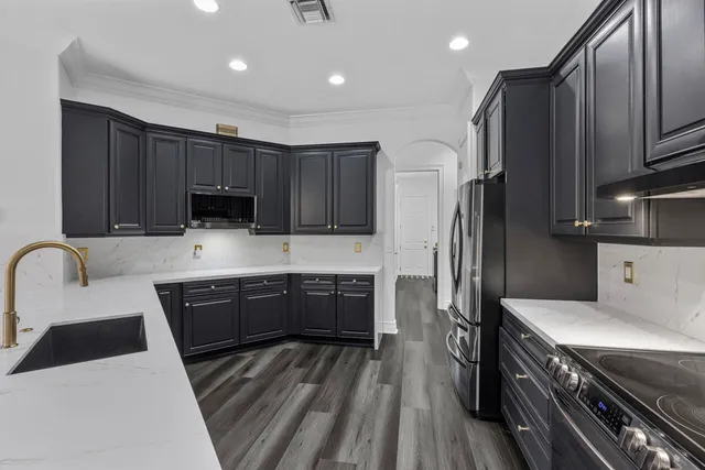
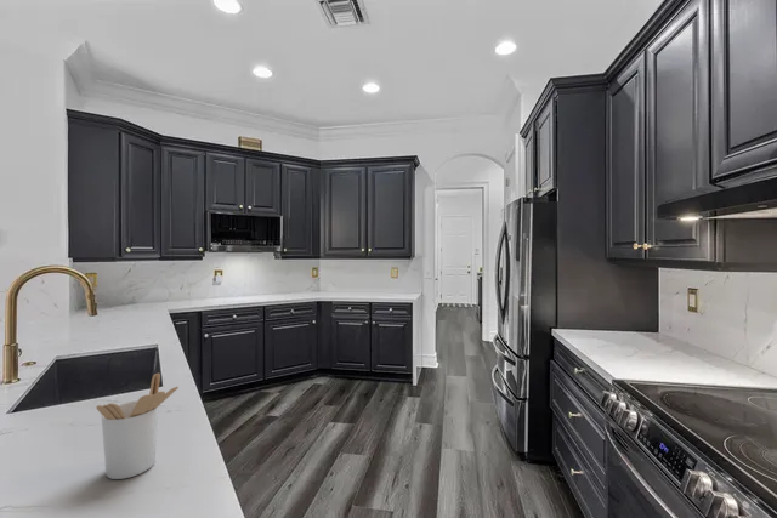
+ utensil holder [95,372,180,480]
